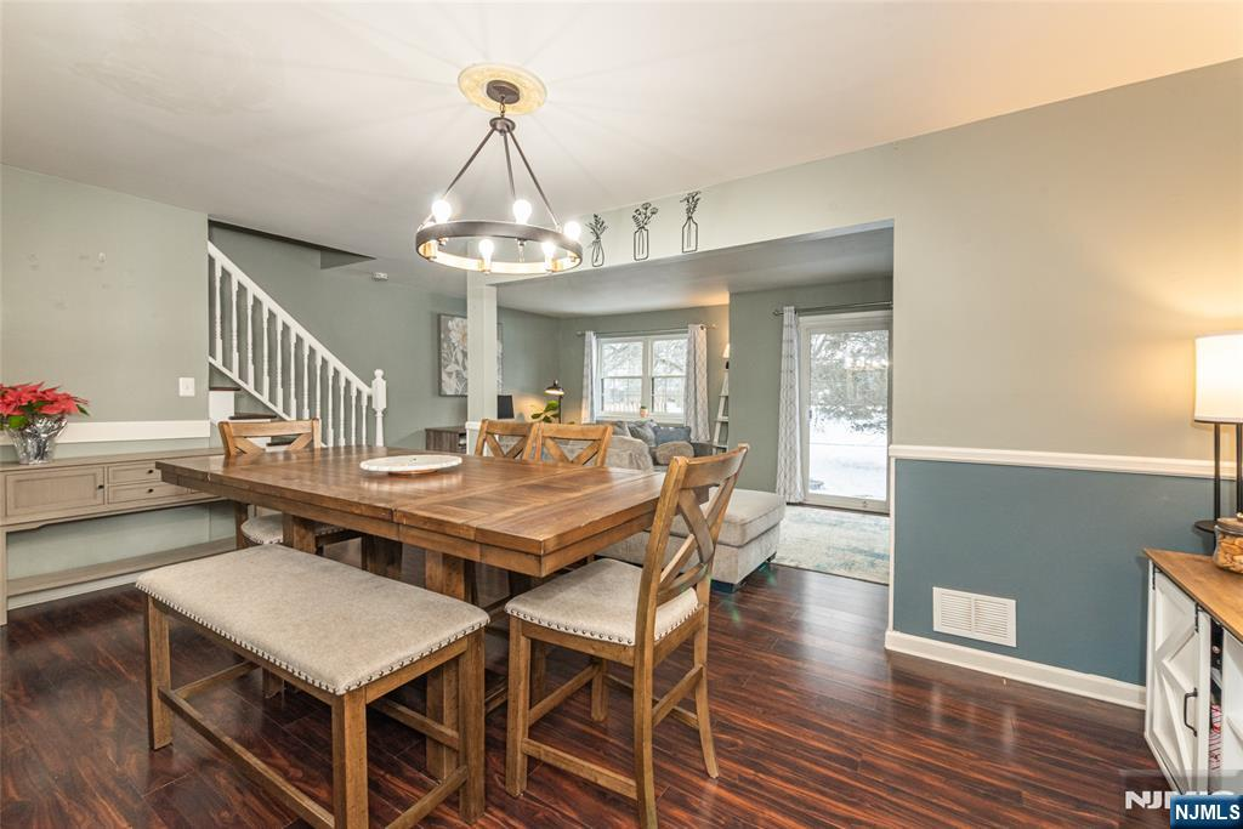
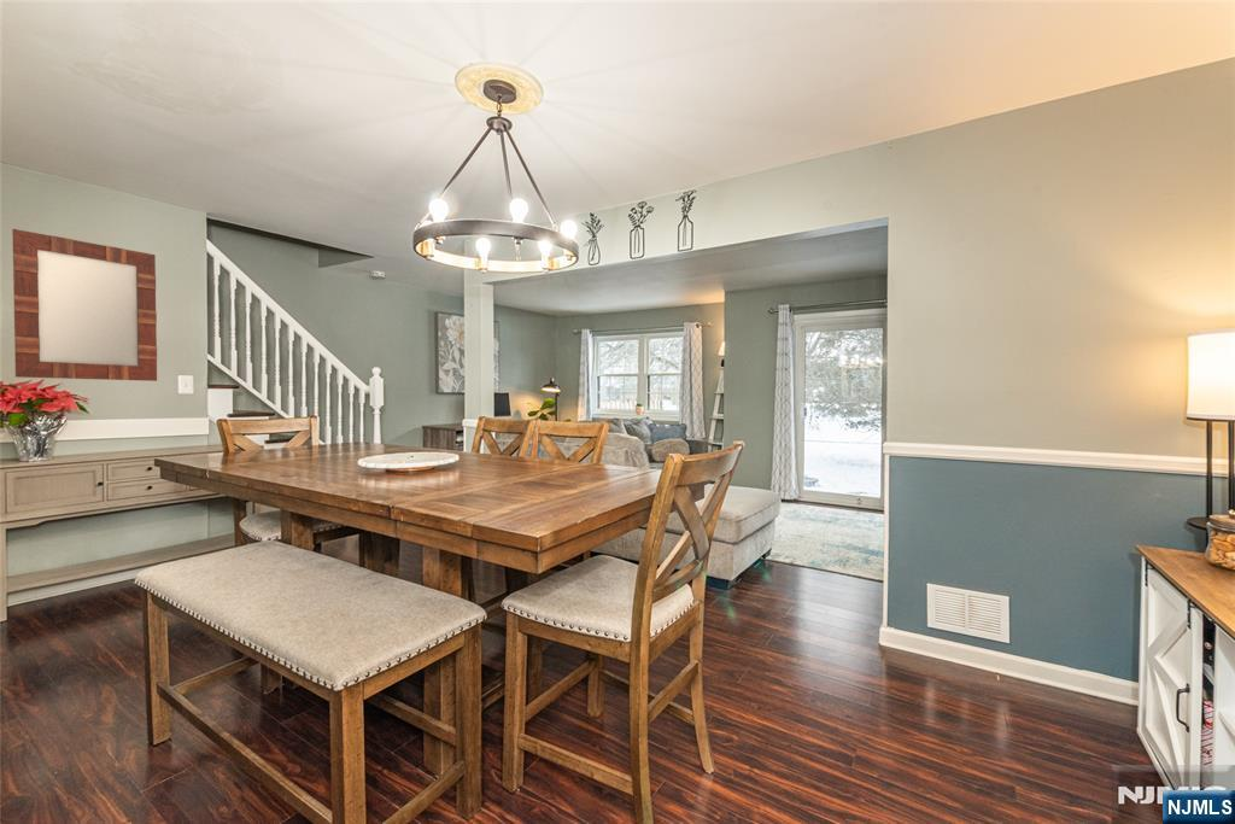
+ home mirror [11,228,158,382]
